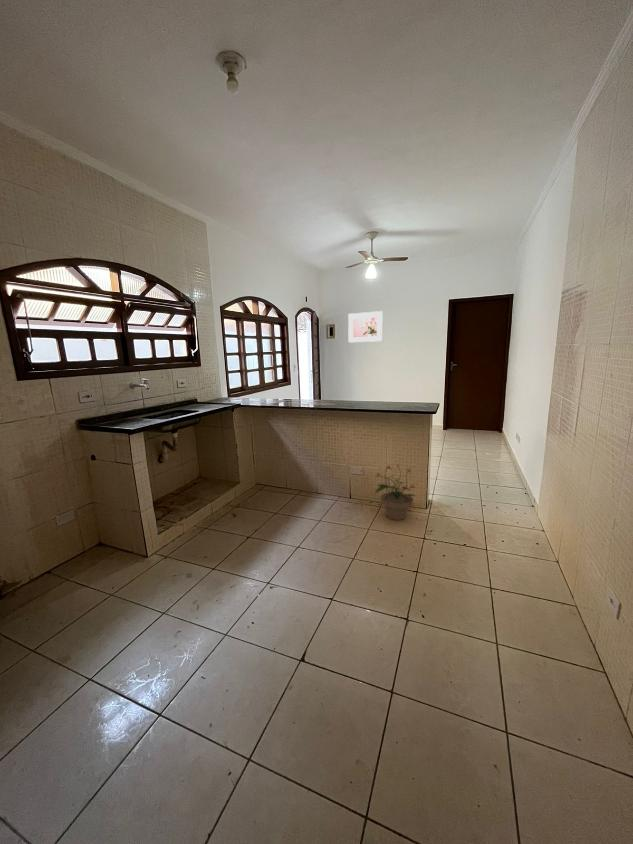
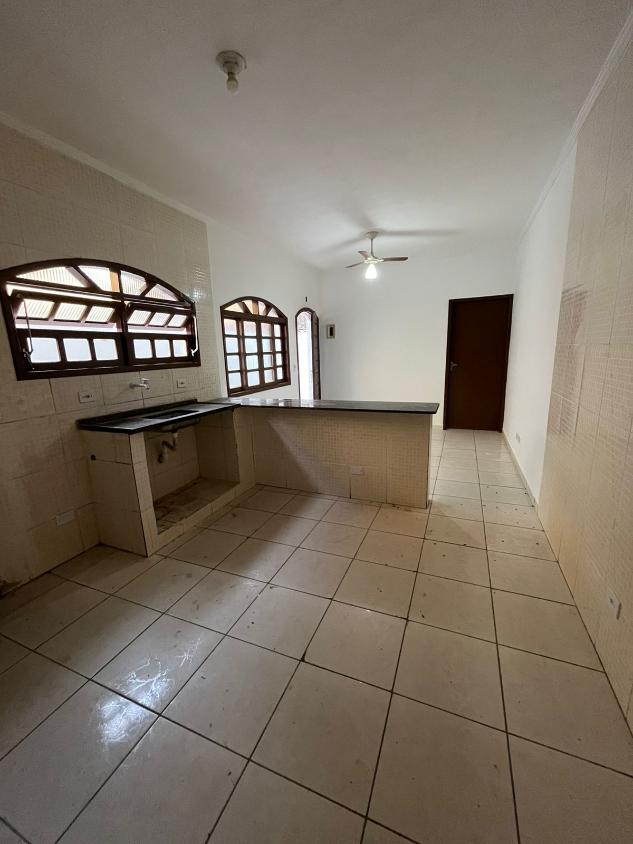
- potted plant [374,464,418,521]
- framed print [347,310,383,343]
